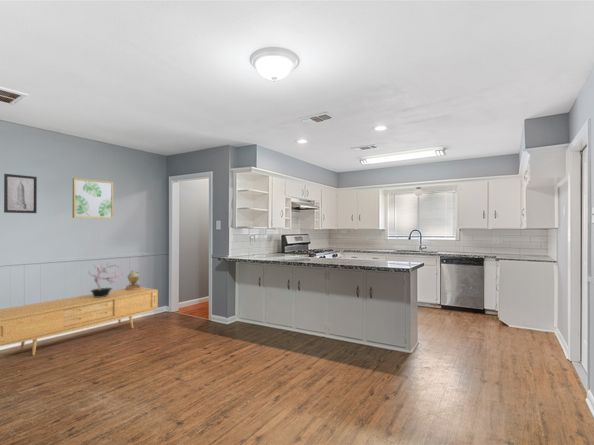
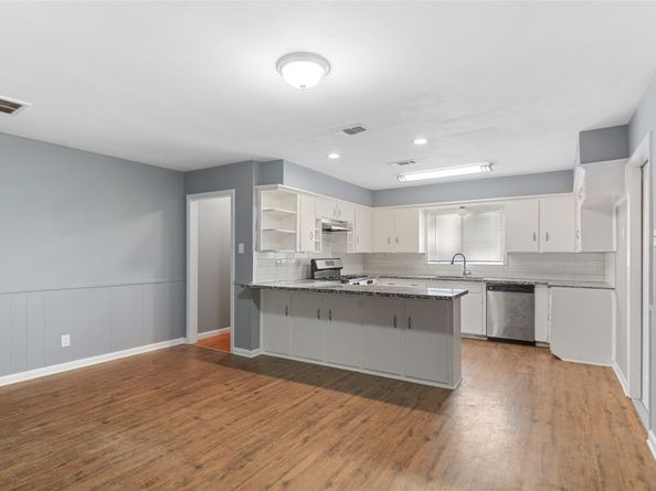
- potted plant [87,262,123,297]
- sideboard [0,286,159,356]
- wall art [72,177,114,219]
- wall art [3,173,38,214]
- decorative sculpture [124,269,142,290]
